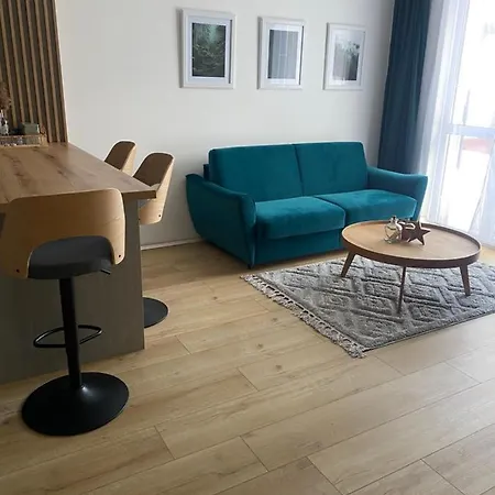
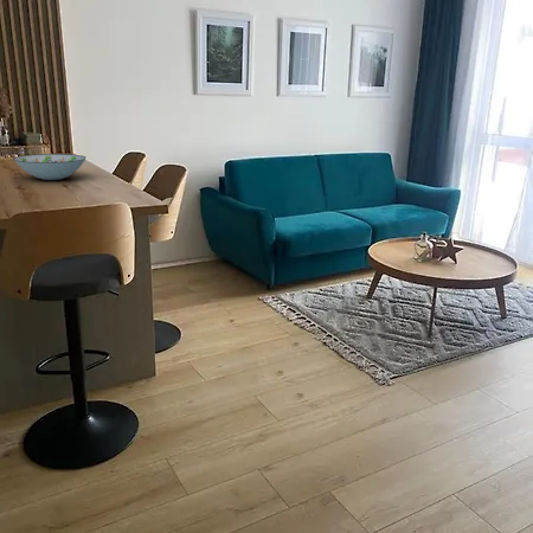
+ decorative bowl [12,153,88,181]
